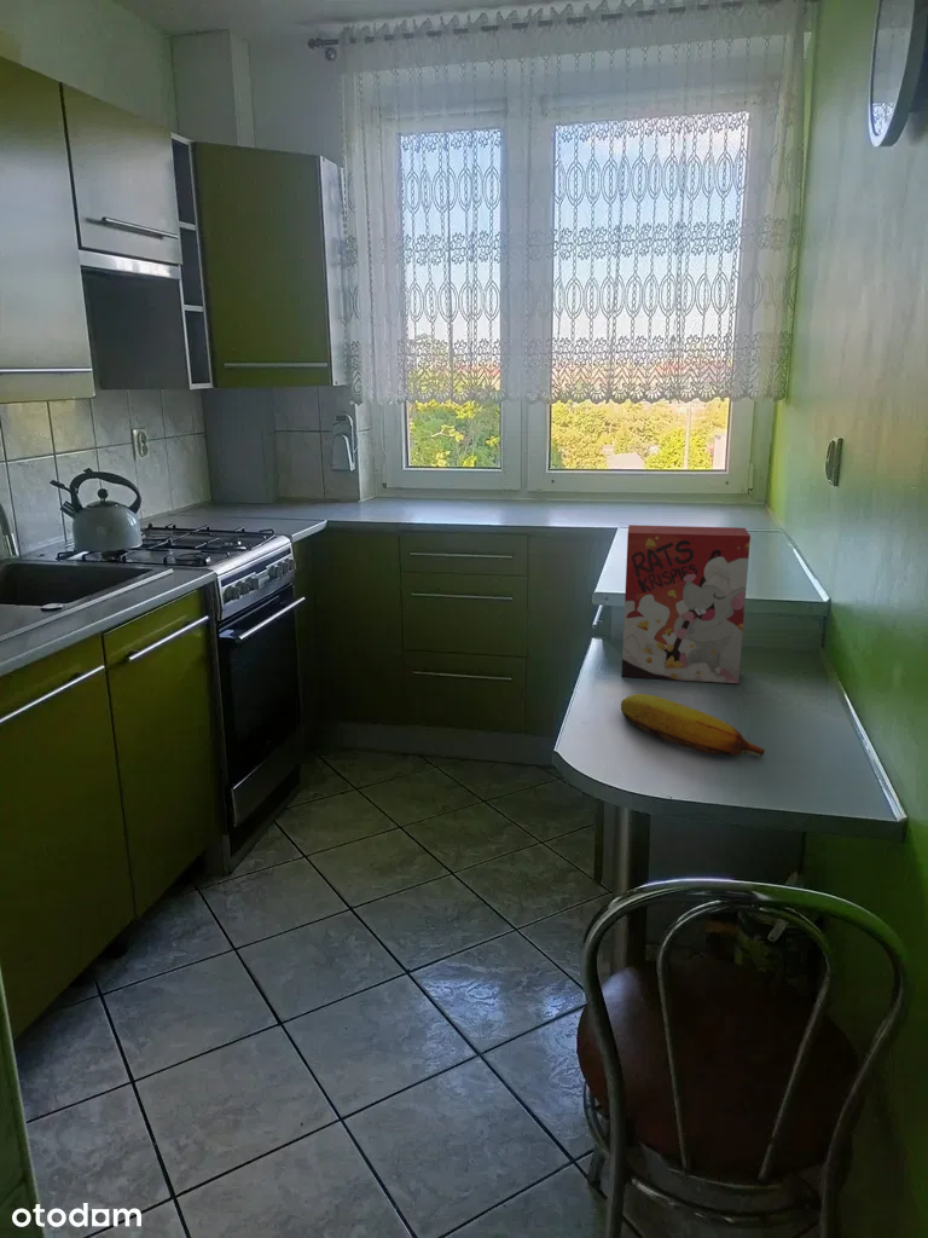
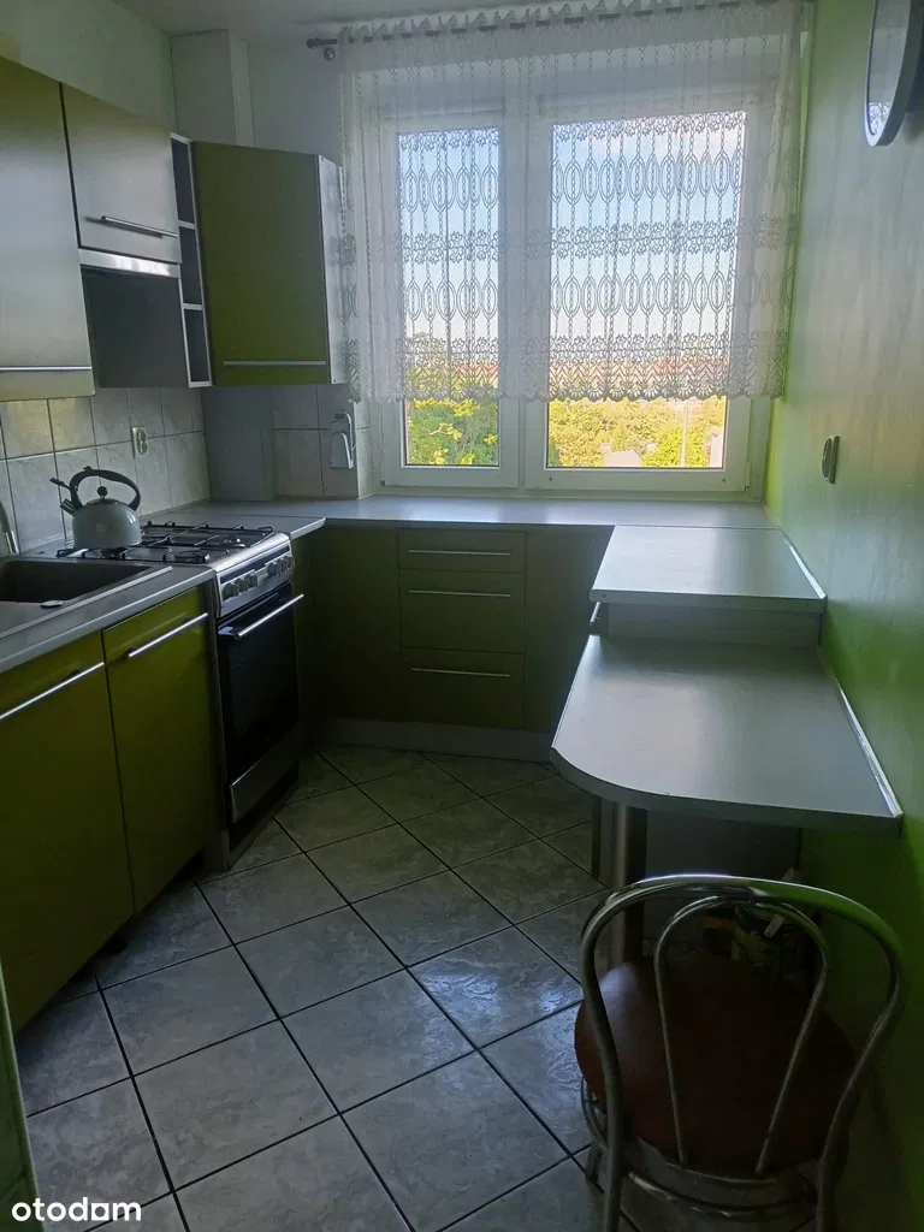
- cereal box [621,523,752,684]
- fruit [620,693,766,758]
